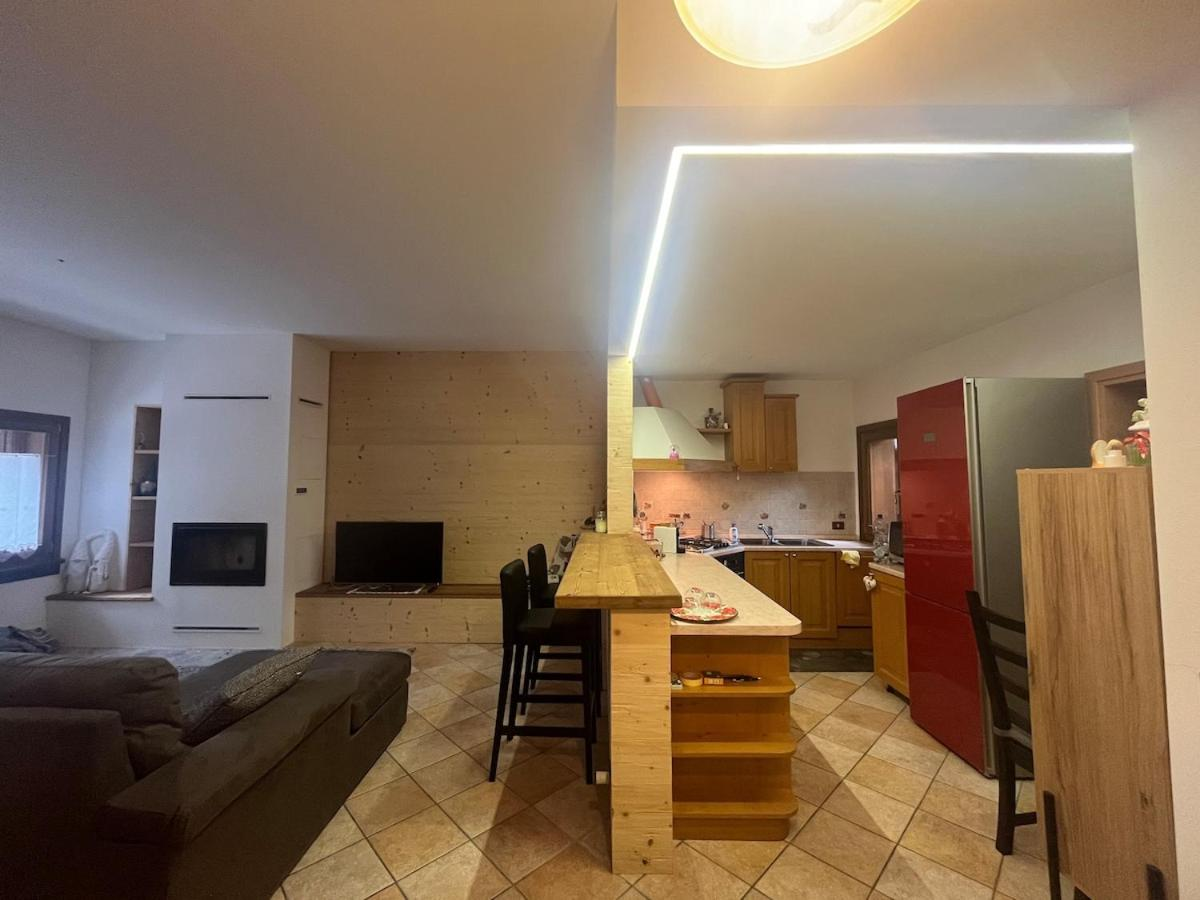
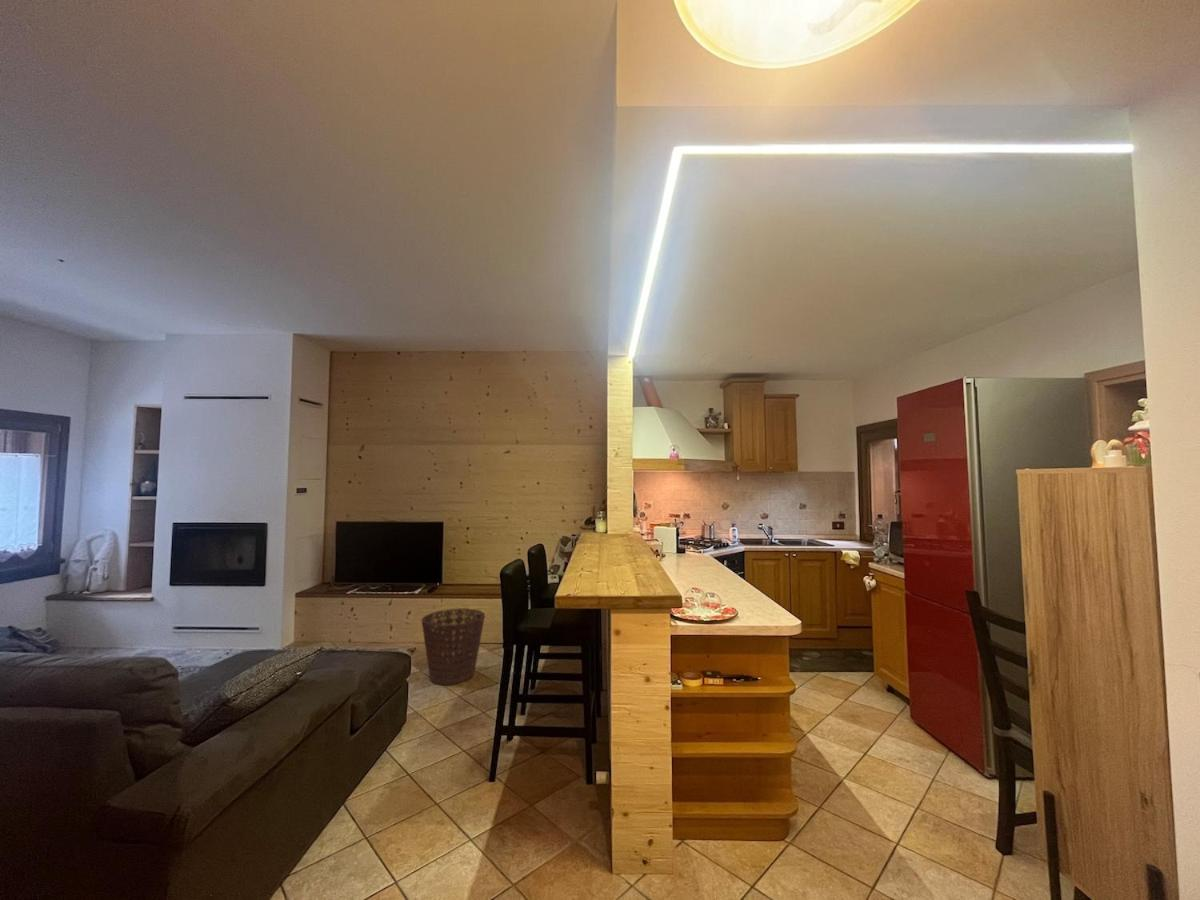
+ basket [421,607,486,686]
